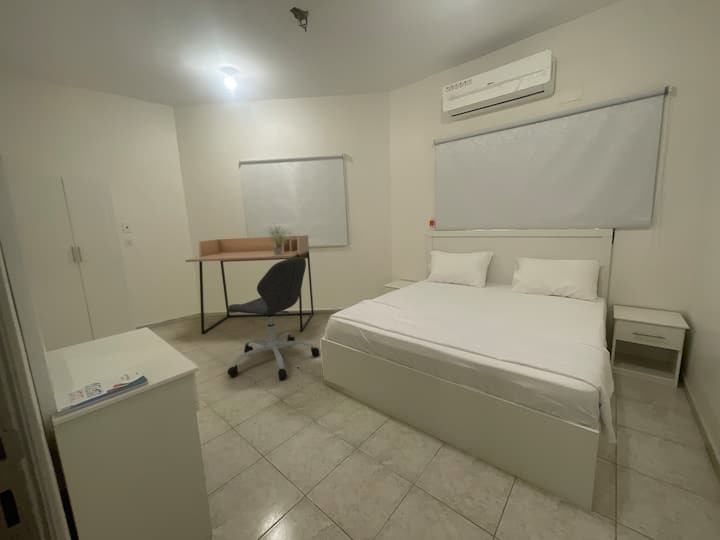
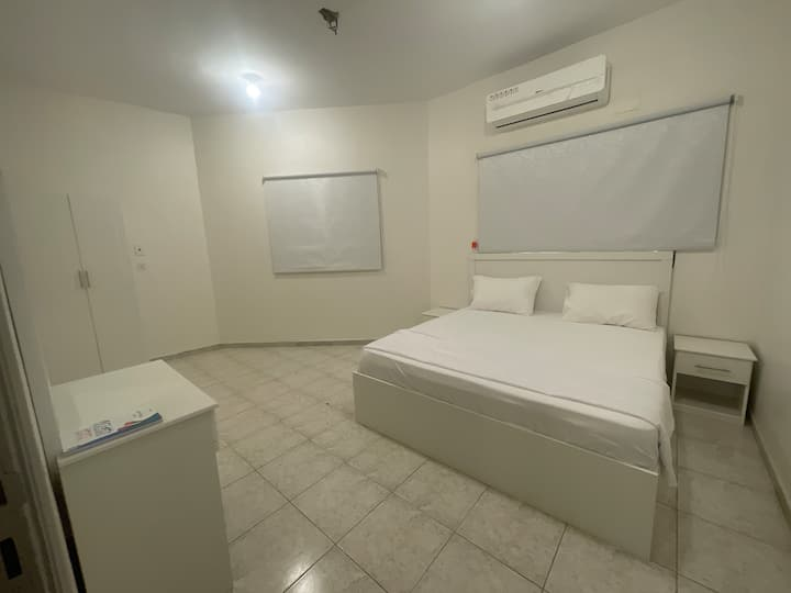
- desk [184,234,315,335]
- office chair [226,258,320,381]
- potted plant [267,222,292,255]
